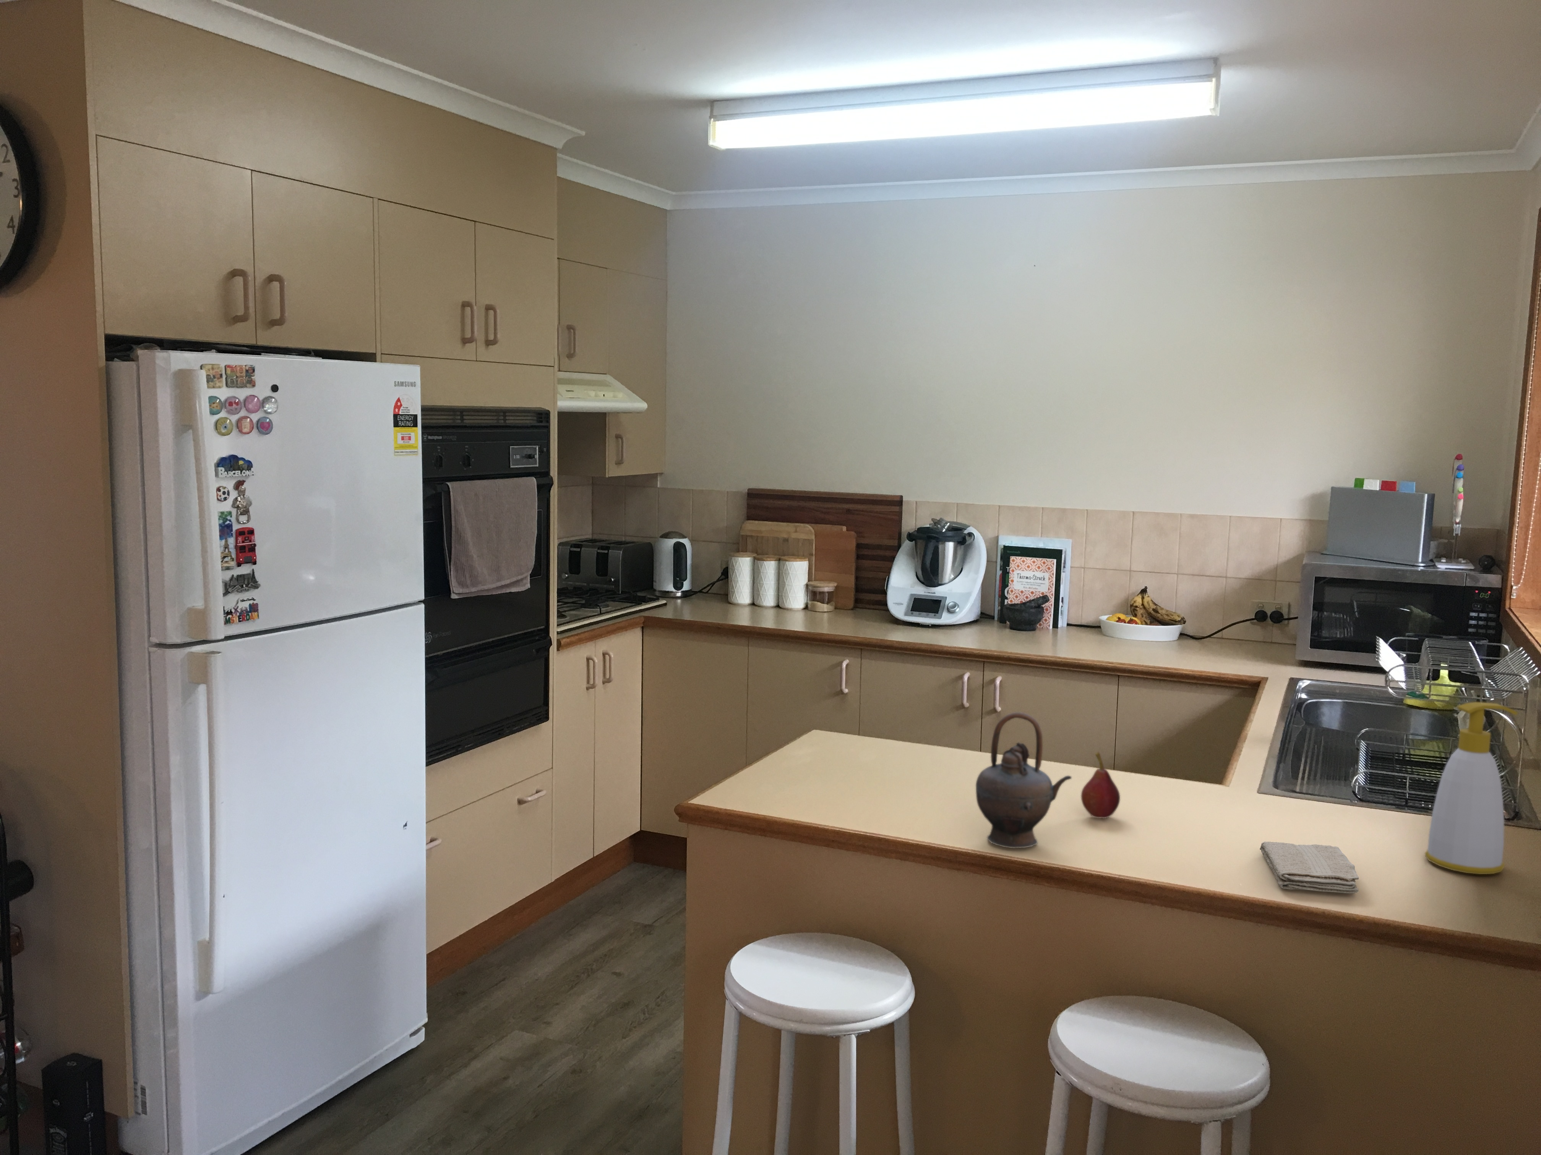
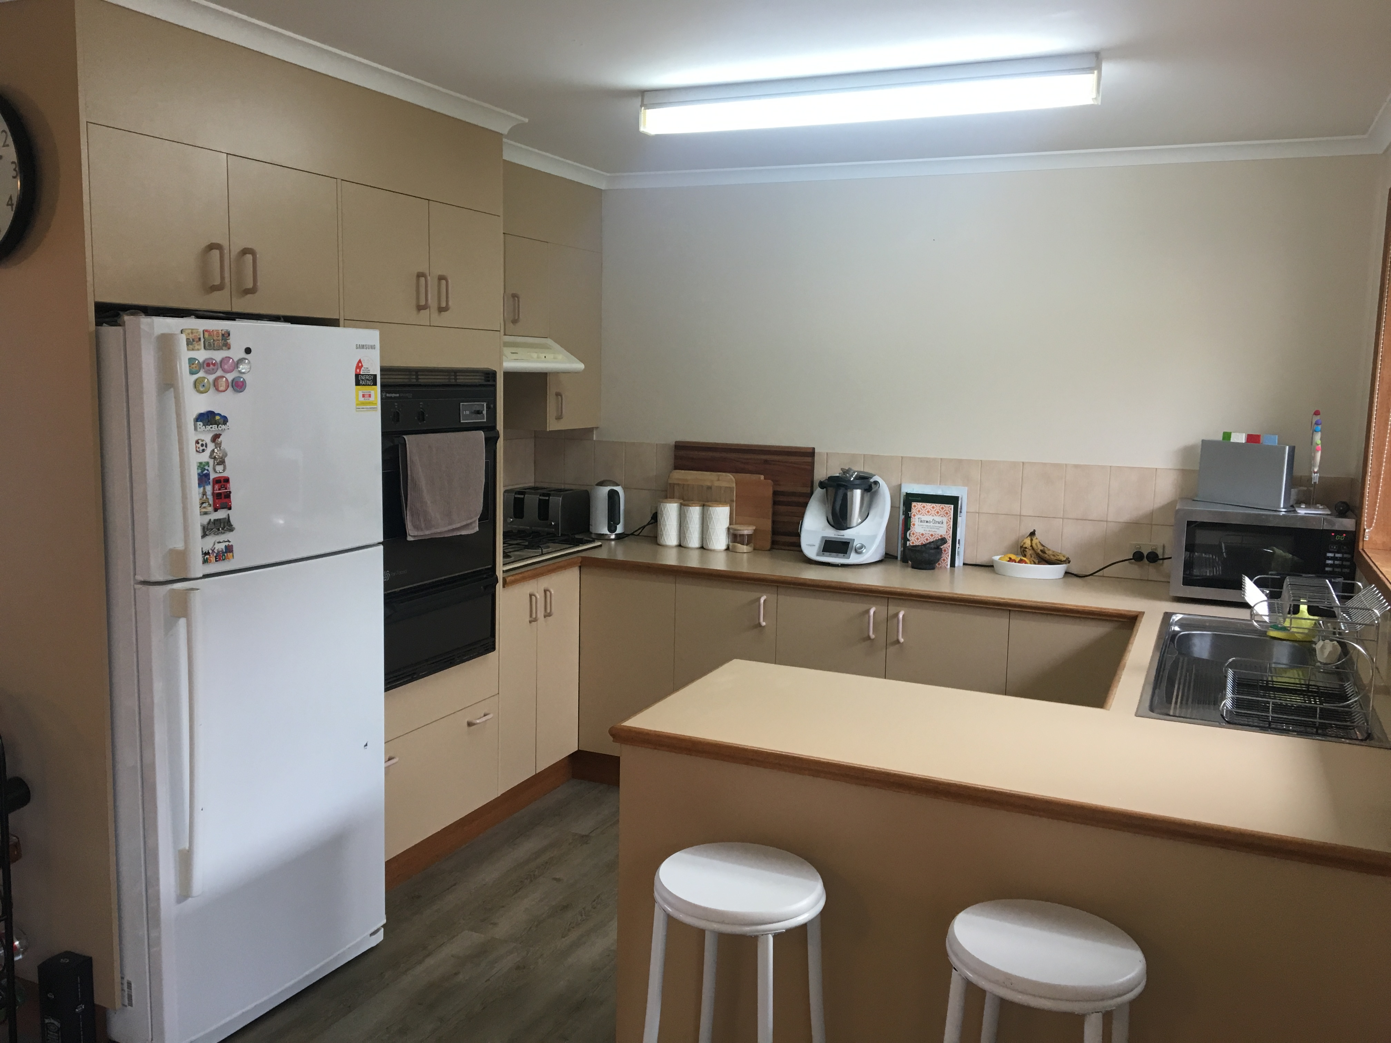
- fruit [1080,752,1121,819]
- soap bottle [1425,701,1518,875]
- washcloth [1259,841,1359,894]
- teapot [976,712,1073,849]
